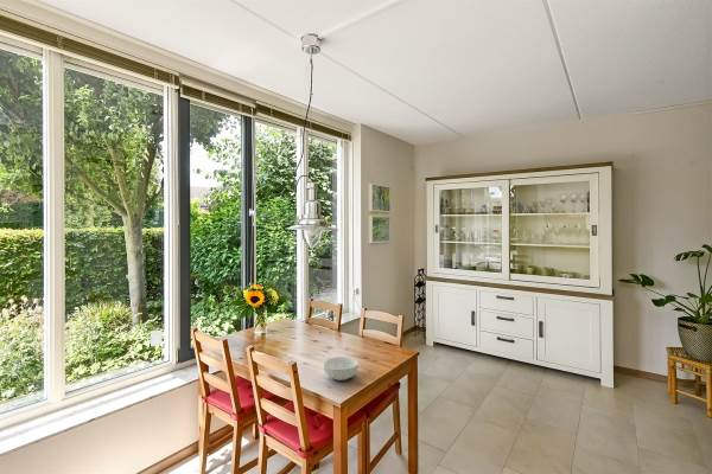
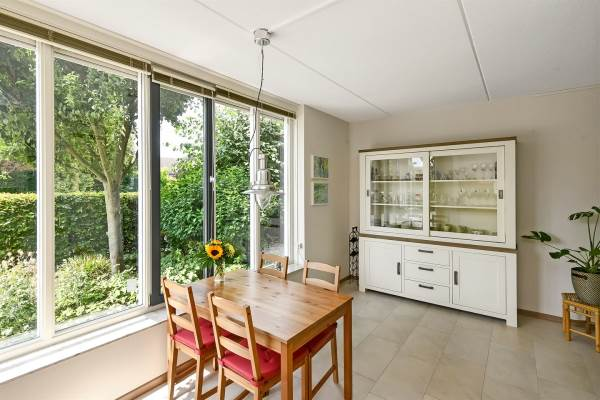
- cereal bowl [323,356,360,382]
